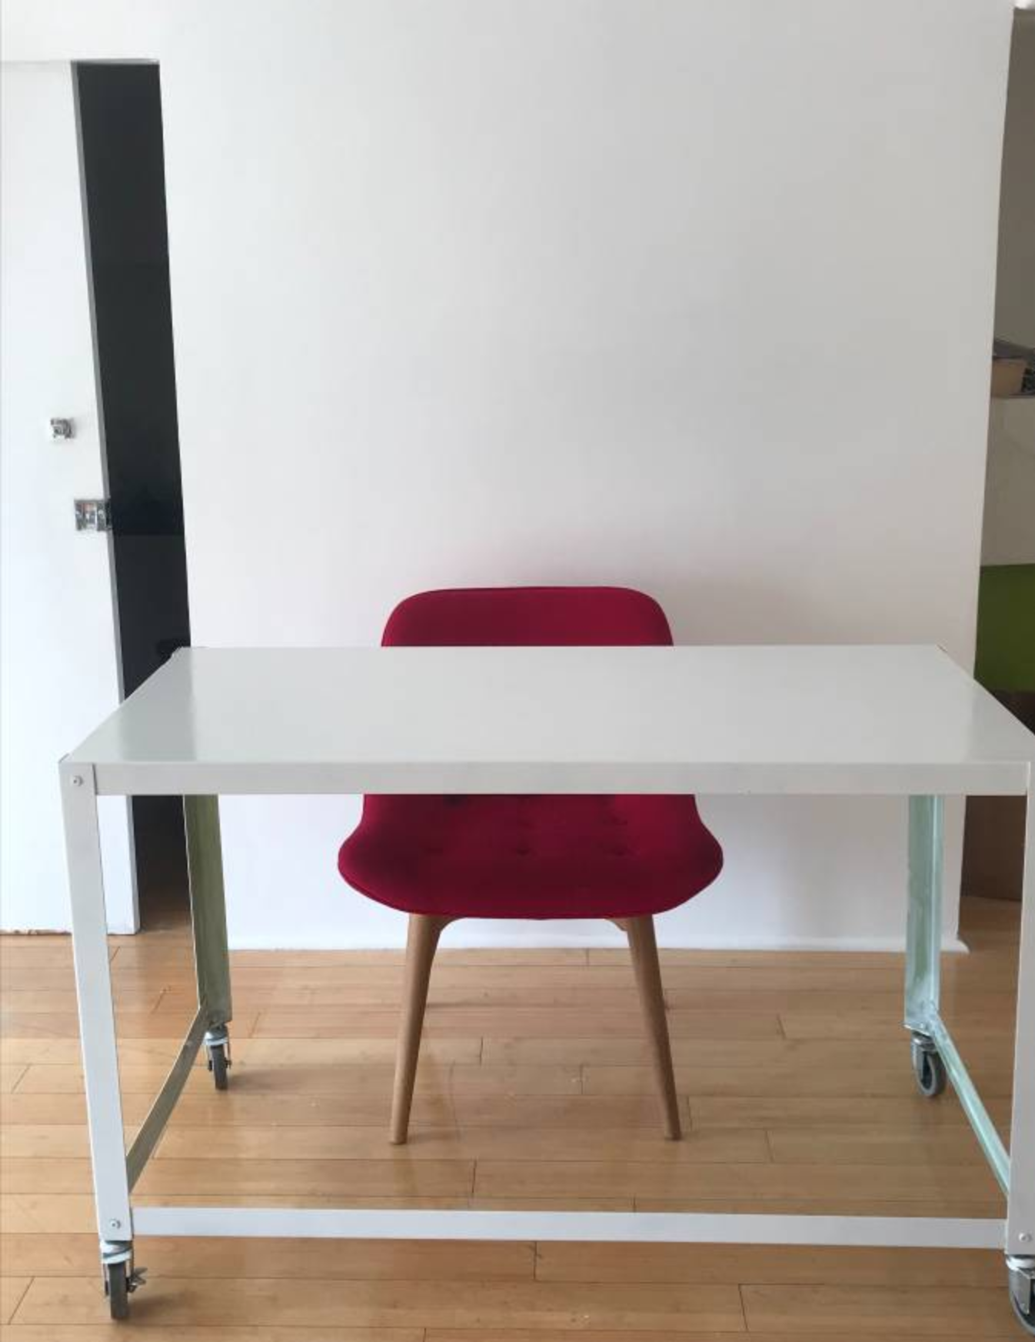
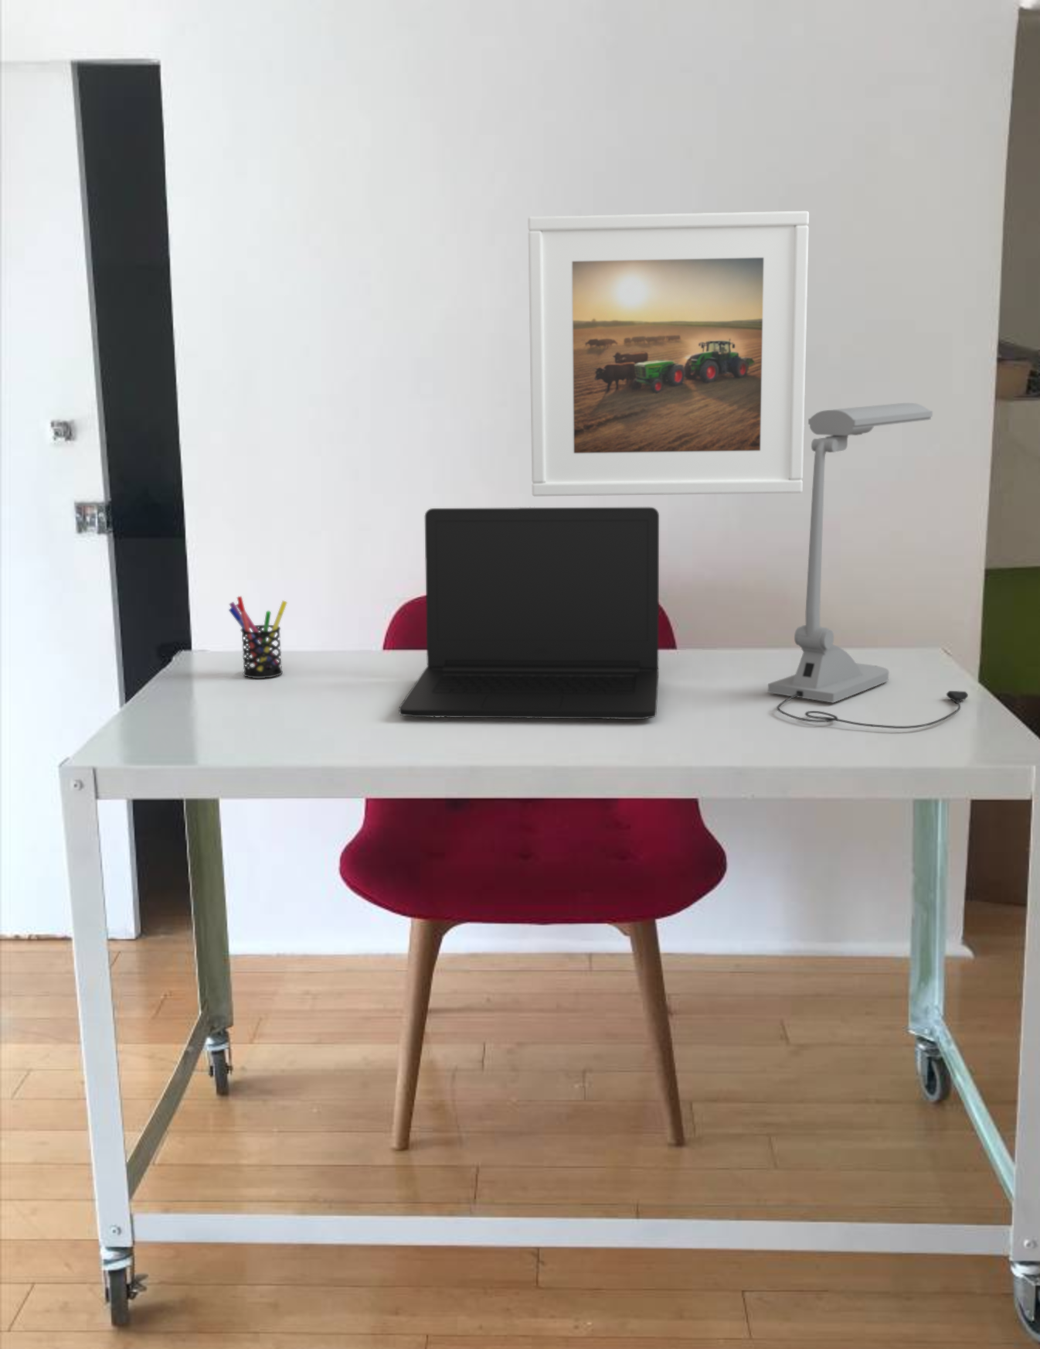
+ pen holder [228,596,288,679]
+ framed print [527,210,809,497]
+ laptop [398,506,660,720]
+ desk lamp [767,402,969,729]
